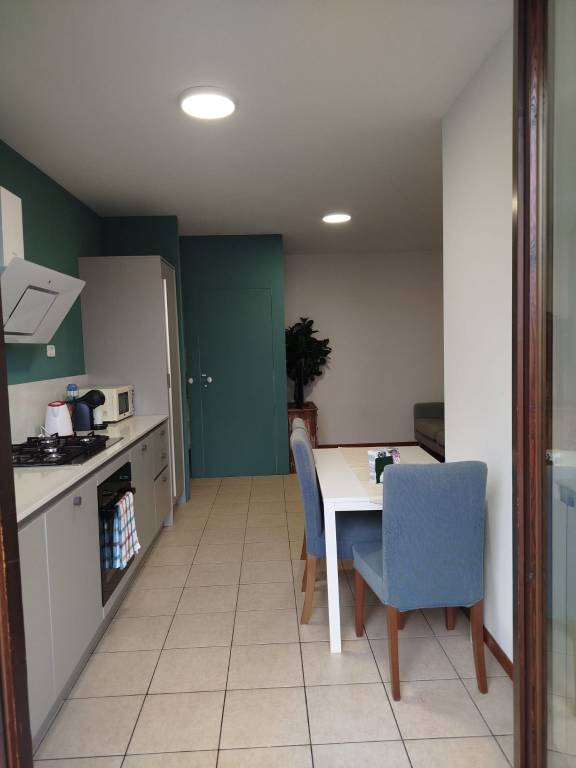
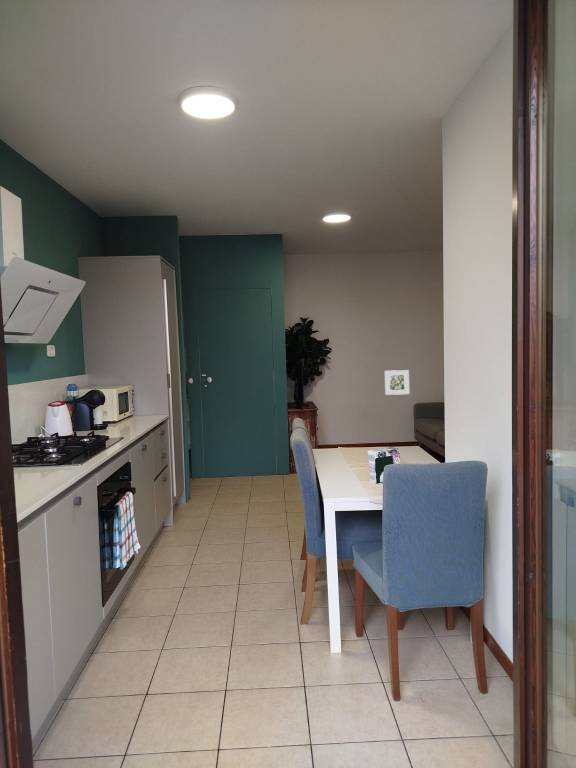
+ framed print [384,369,410,396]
